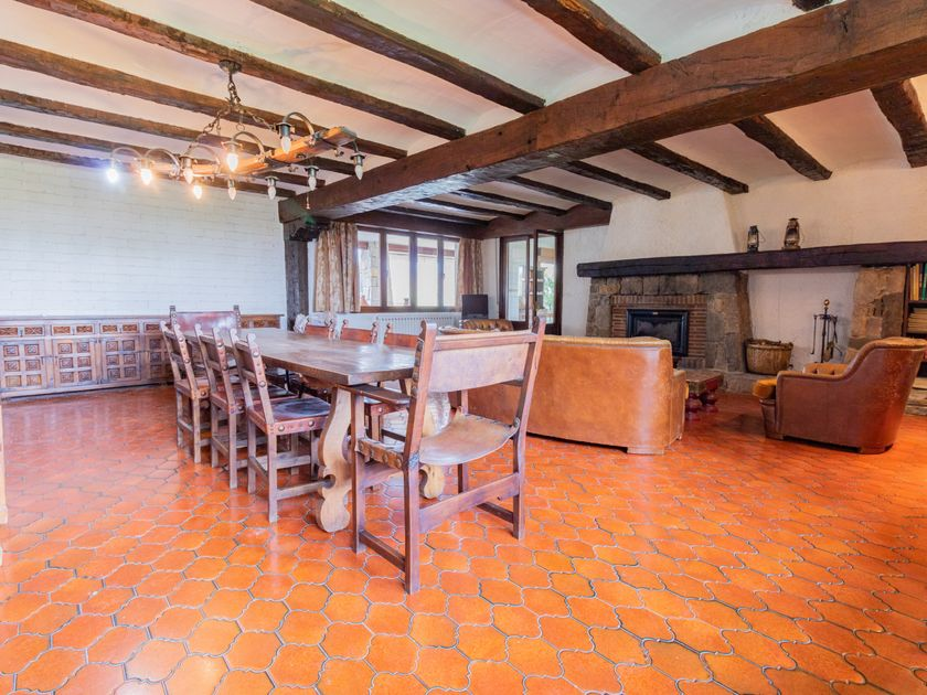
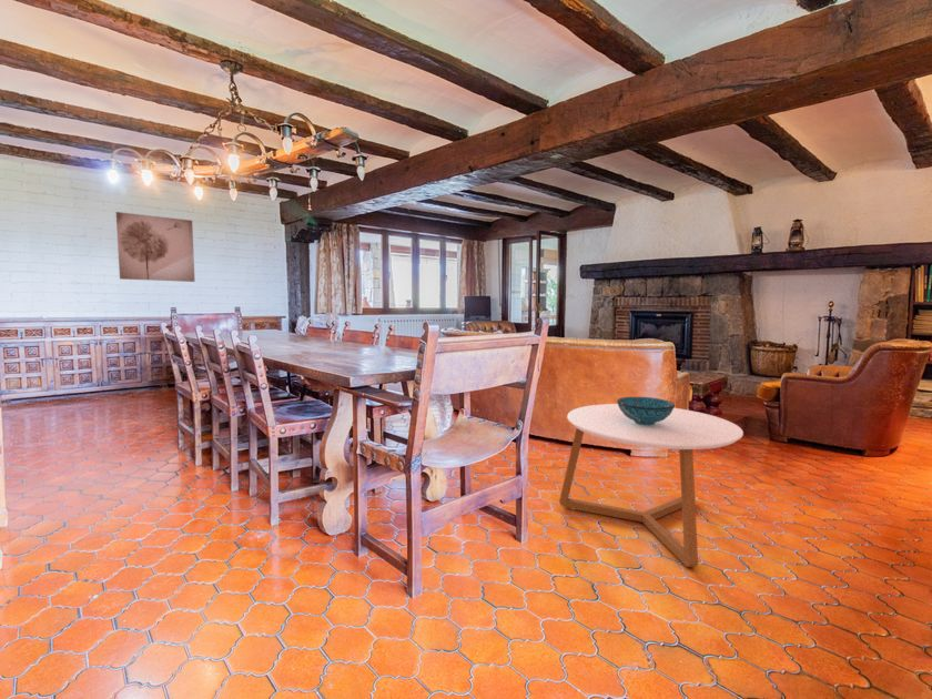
+ decorative bowl [616,396,676,426]
+ wall art [115,211,196,283]
+ coffee table [558,403,744,568]
